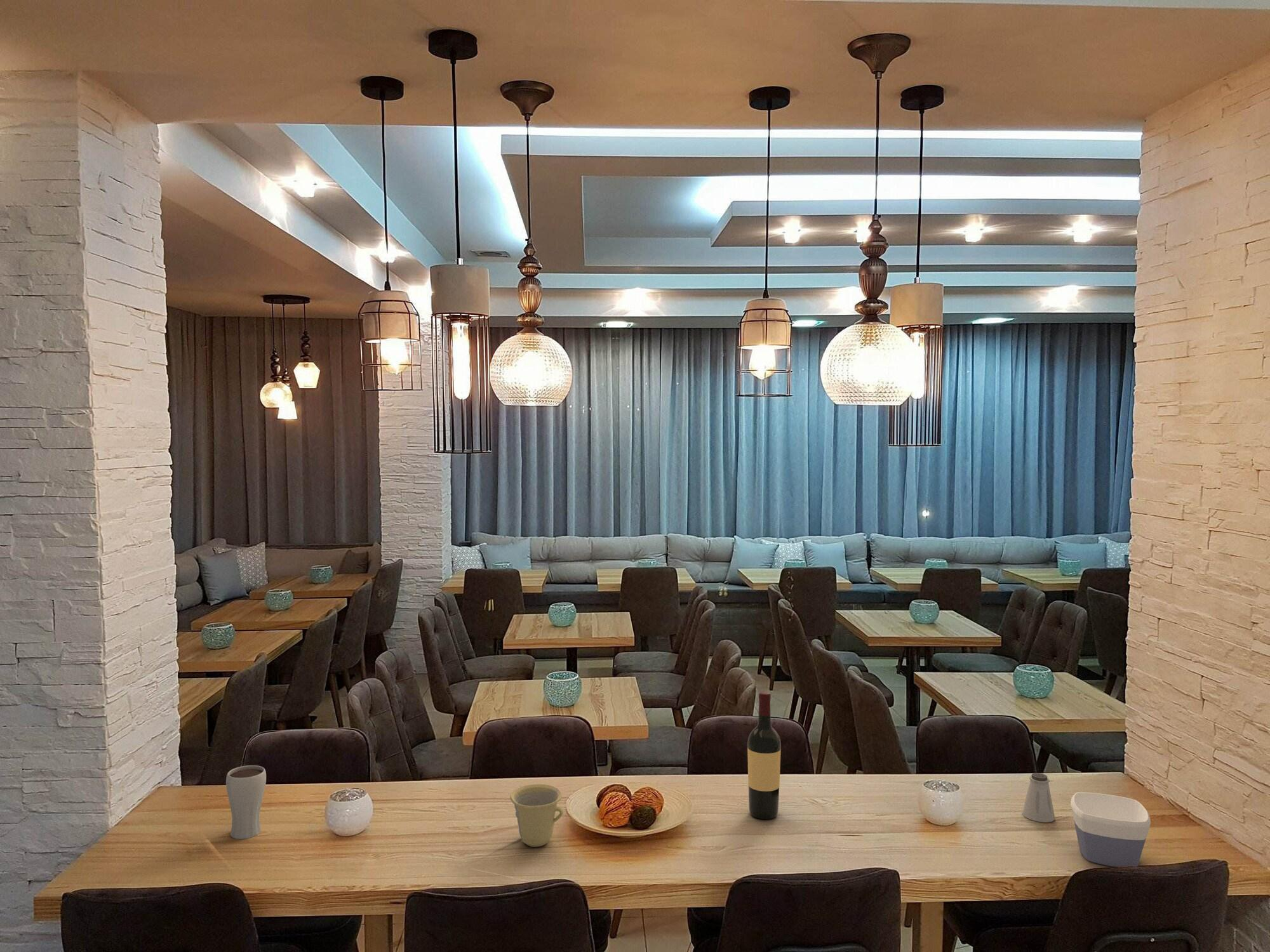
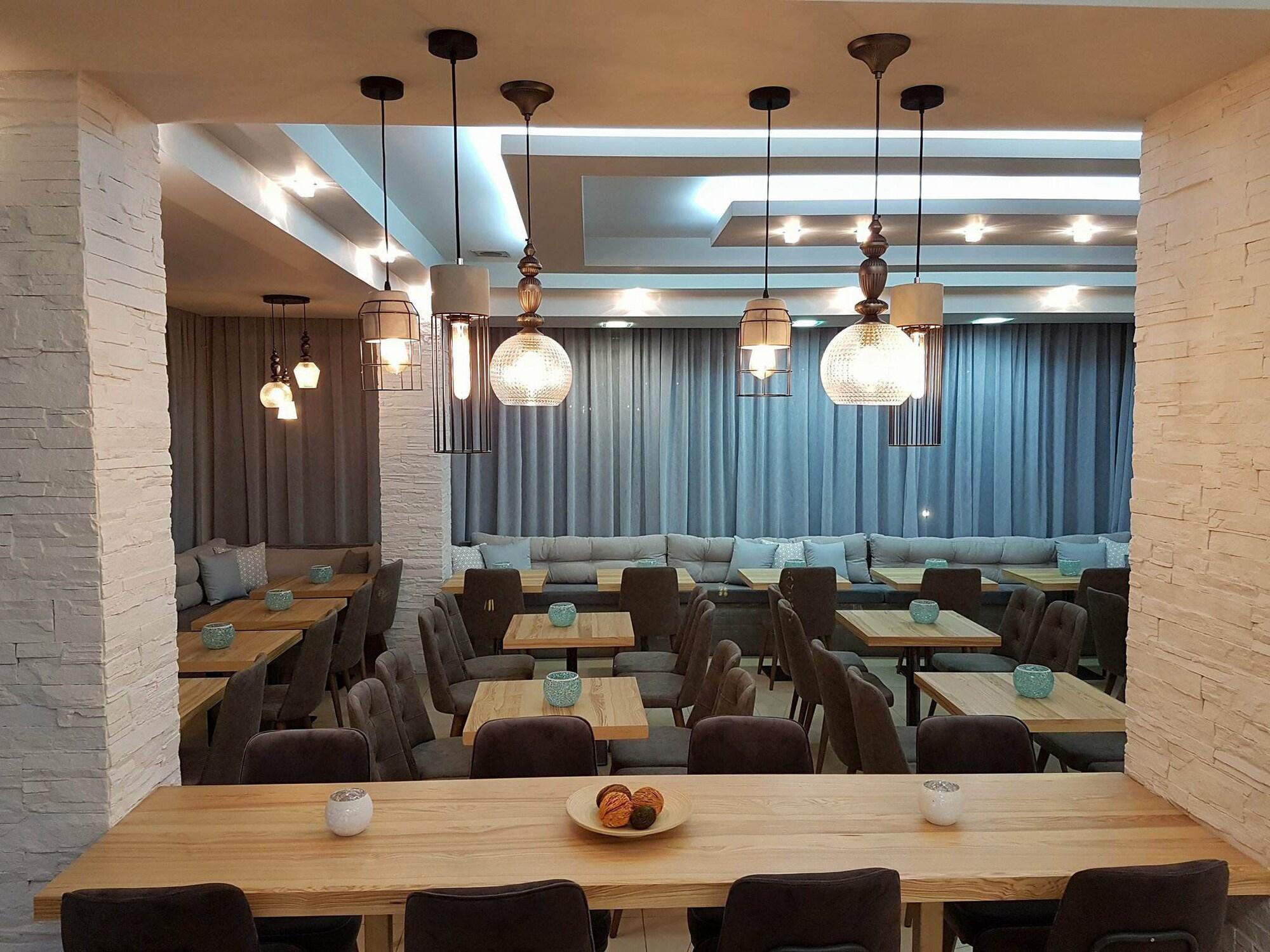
- drinking glass [225,765,267,840]
- bowl [1070,791,1151,868]
- cup [509,784,564,847]
- wine bottle [747,691,782,819]
- saltshaker [1022,772,1056,823]
